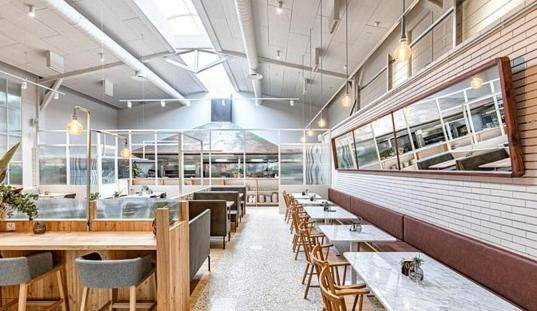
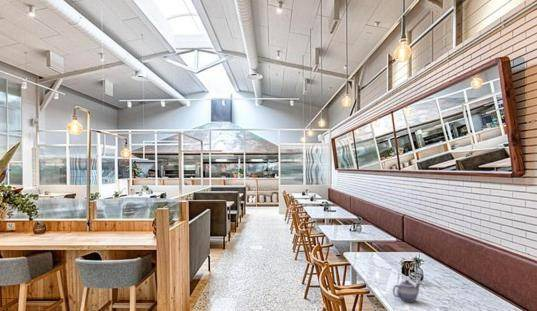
+ teapot [392,279,422,303]
